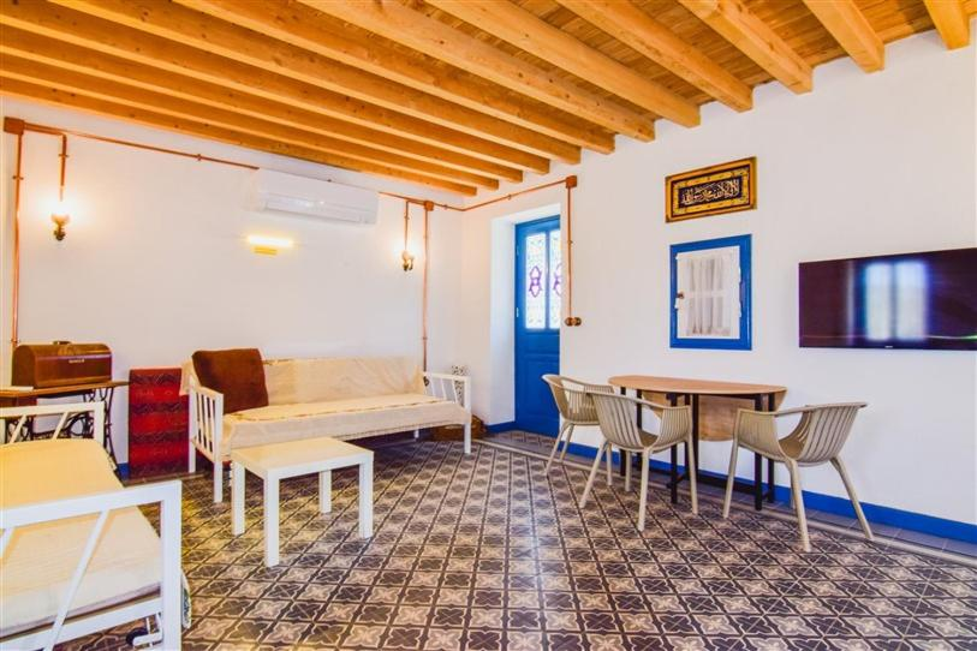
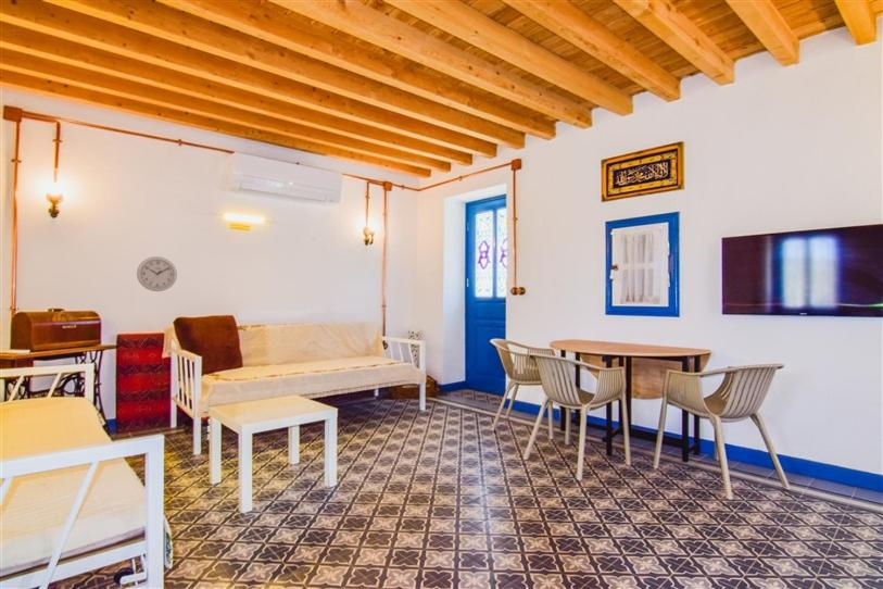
+ wall clock [136,255,178,292]
